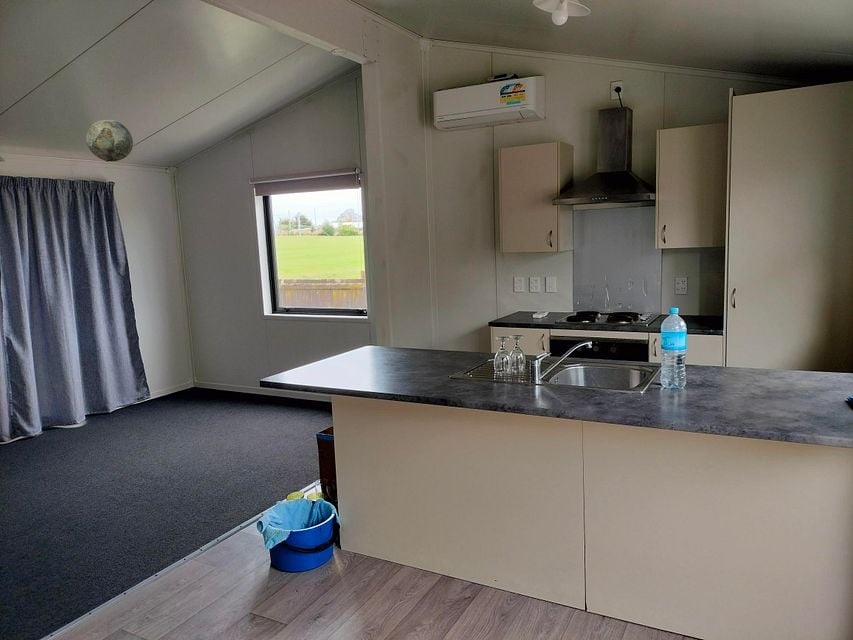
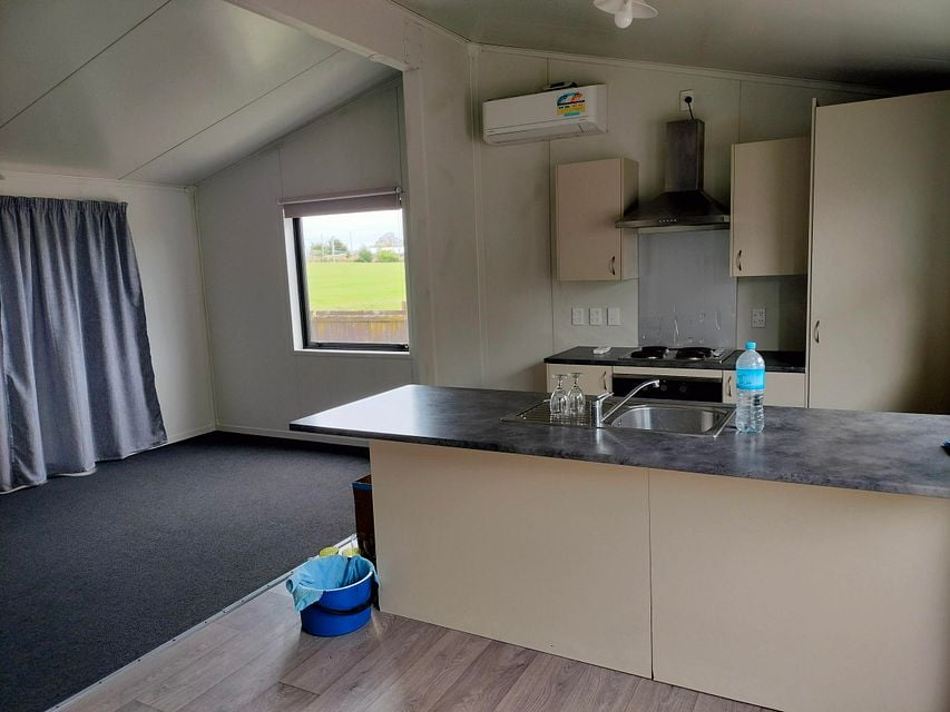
- decorative vase [85,119,134,162]
